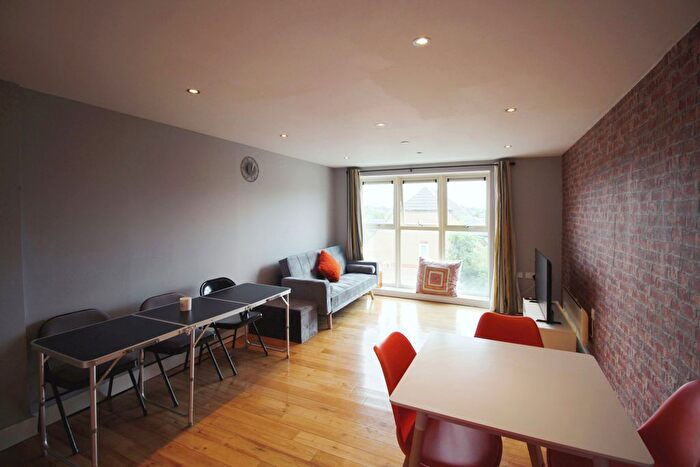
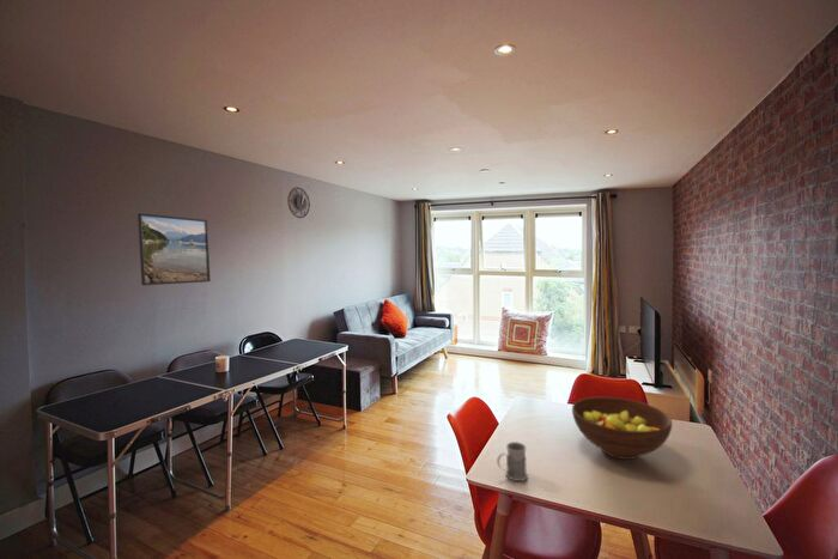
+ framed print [136,212,212,286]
+ fruit bowl [571,396,673,461]
+ mug [496,440,529,482]
